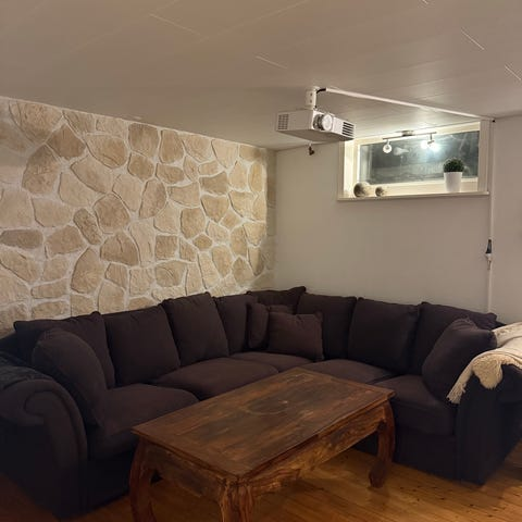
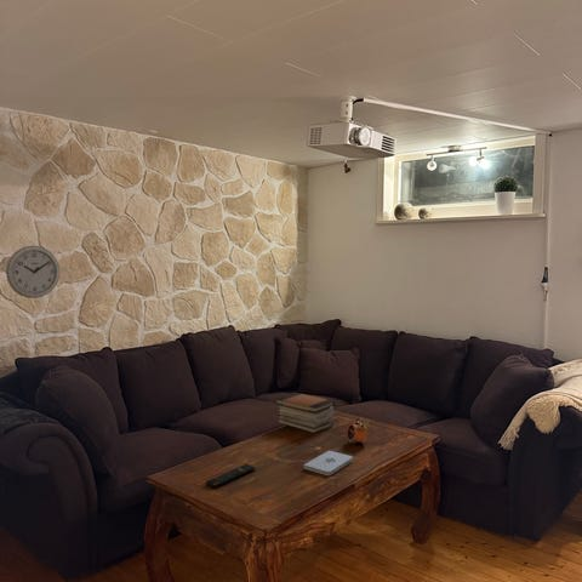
+ alarm clock [346,417,369,446]
+ book stack [274,392,336,434]
+ notepad [302,450,354,477]
+ remote control [205,463,257,490]
+ wall clock [5,245,61,299]
